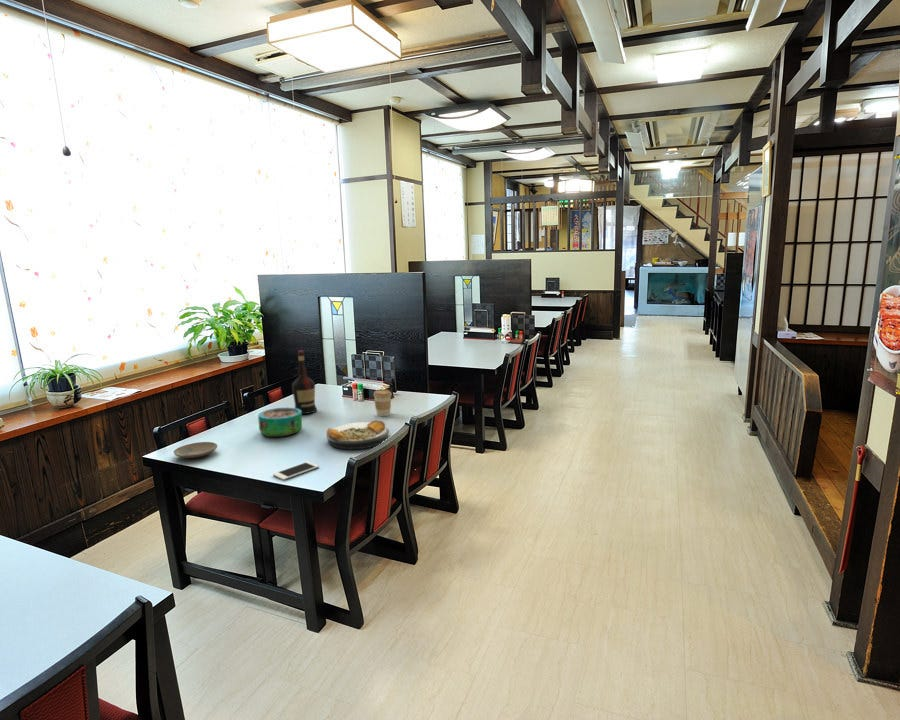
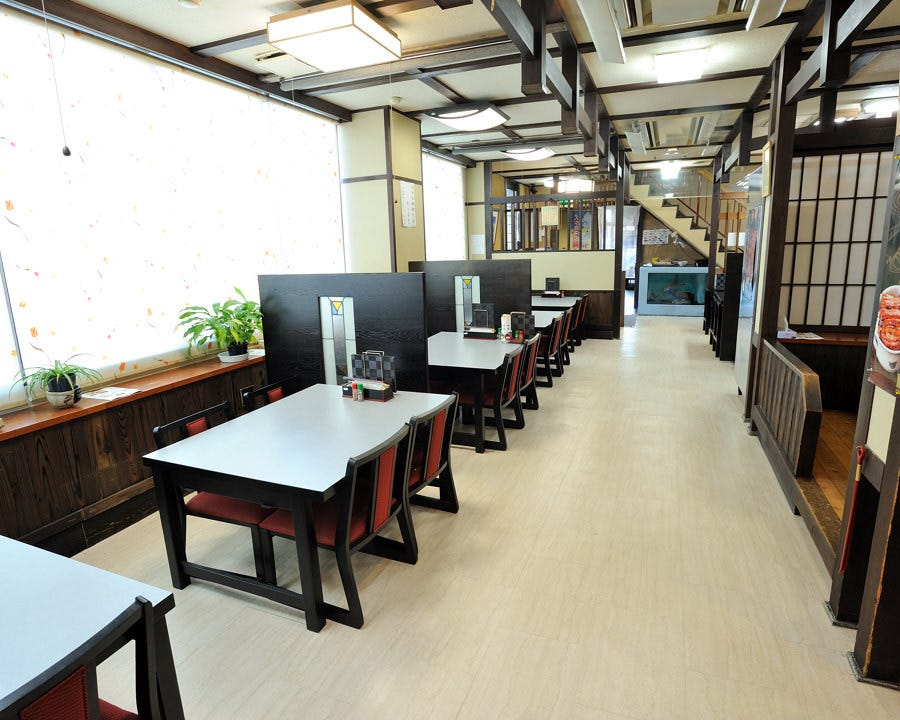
- plate [173,441,218,459]
- coffee cup [373,388,393,417]
- liquor [291,350,318,415]
- plate [326,420,390,450]
- decorative bowl [257,407,303,438]
- cell phone [272,461,320,481]
